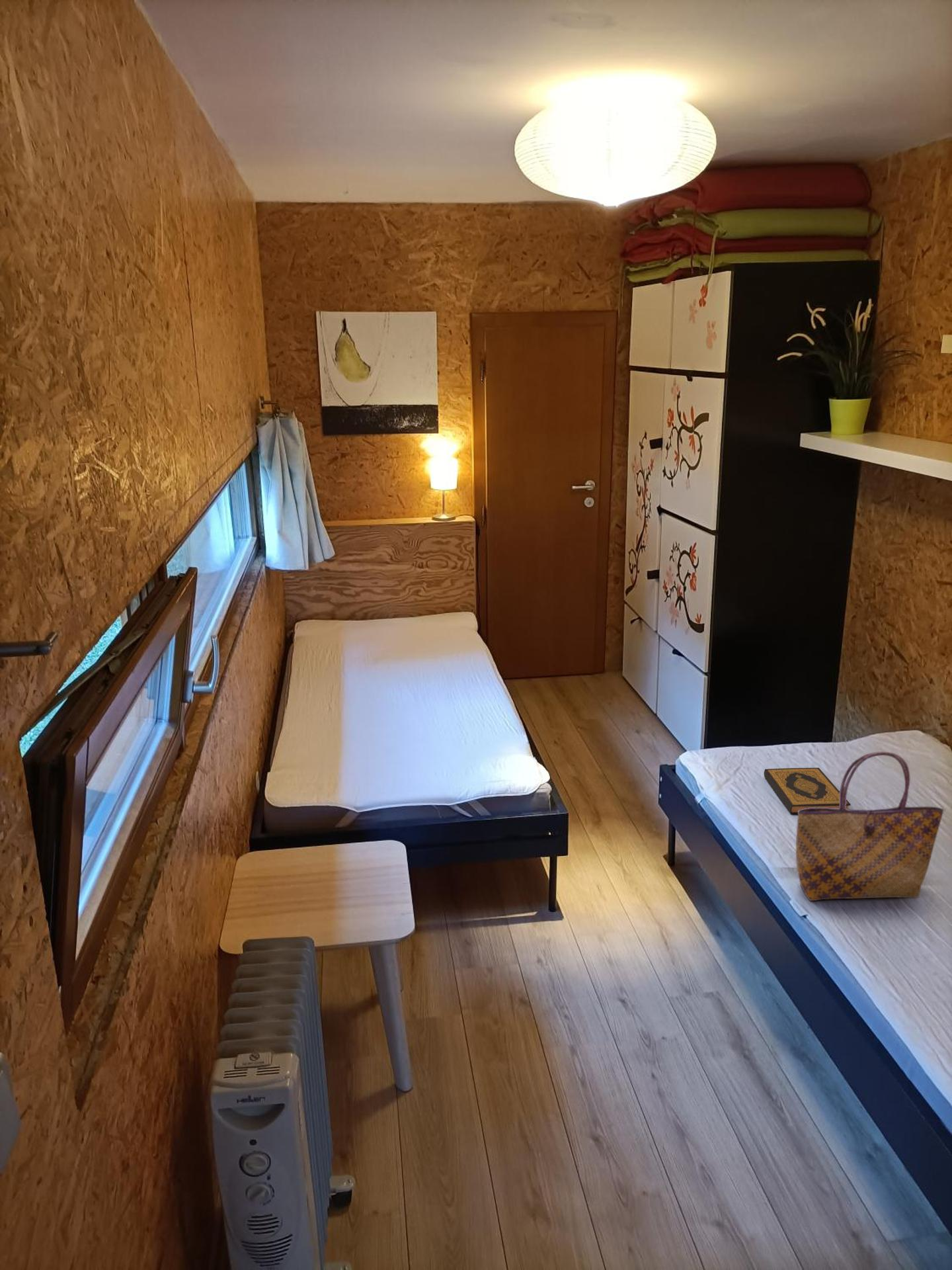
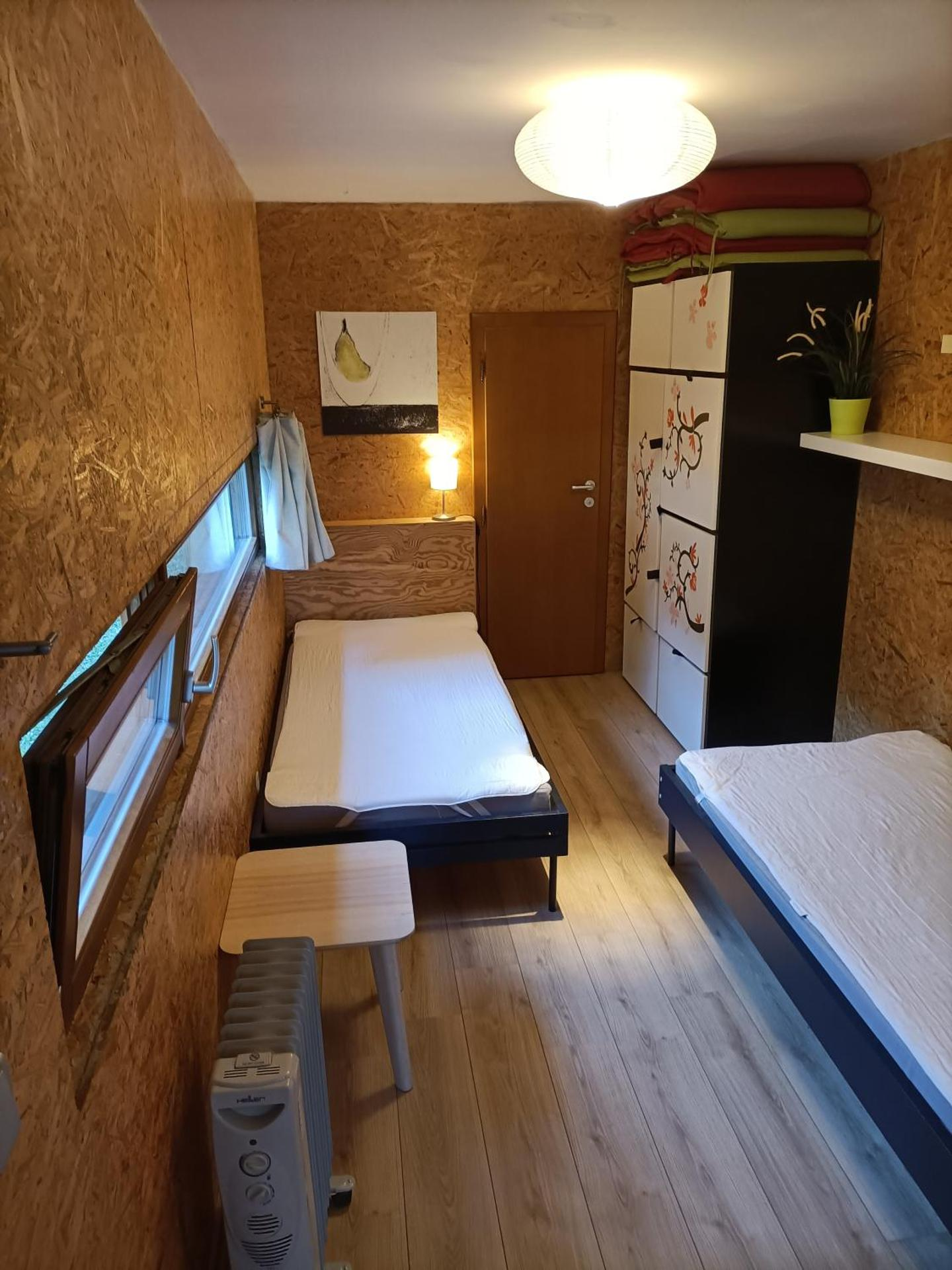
- tote bag [795,751,945,902]
- hardback book [764,767,852,814]
